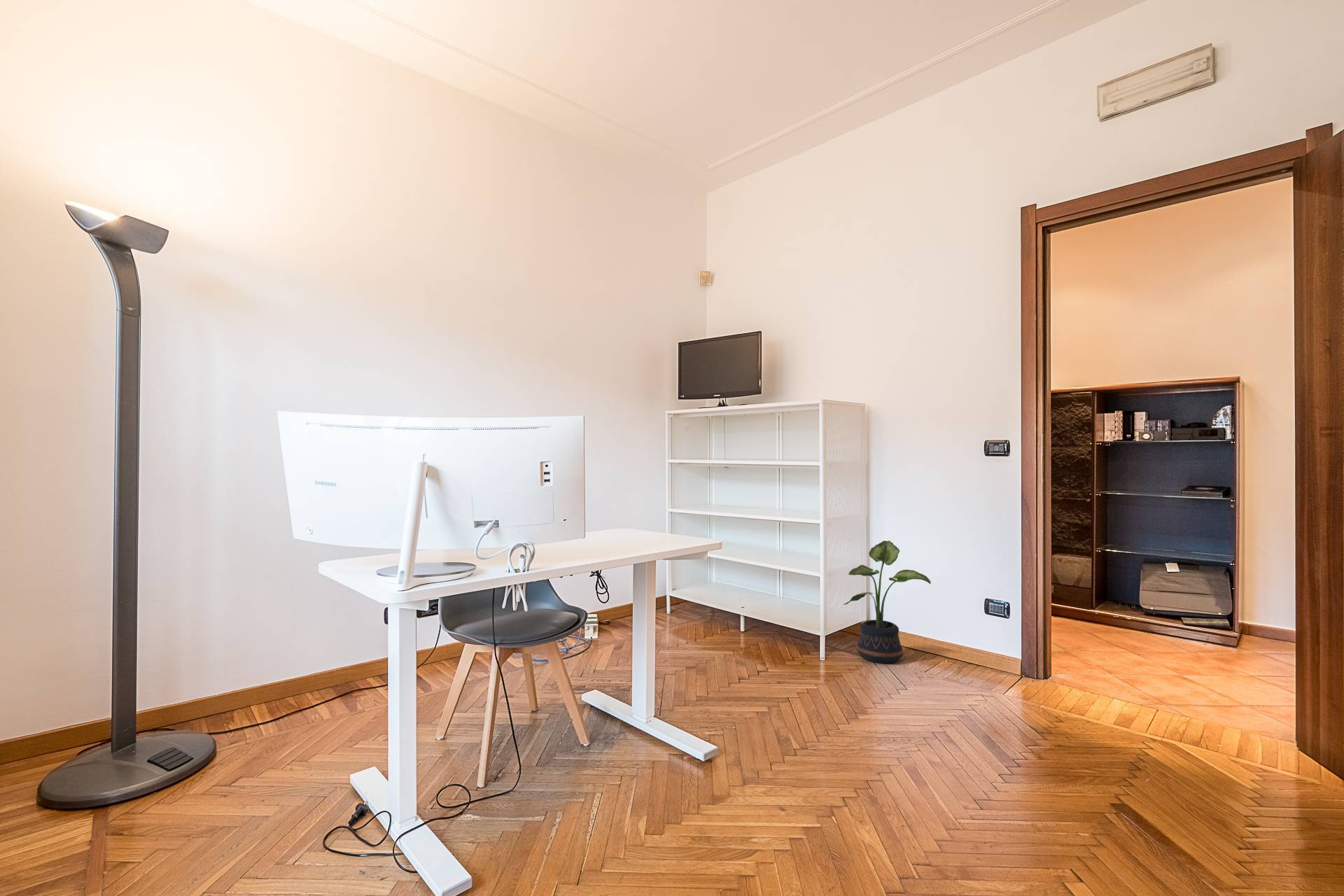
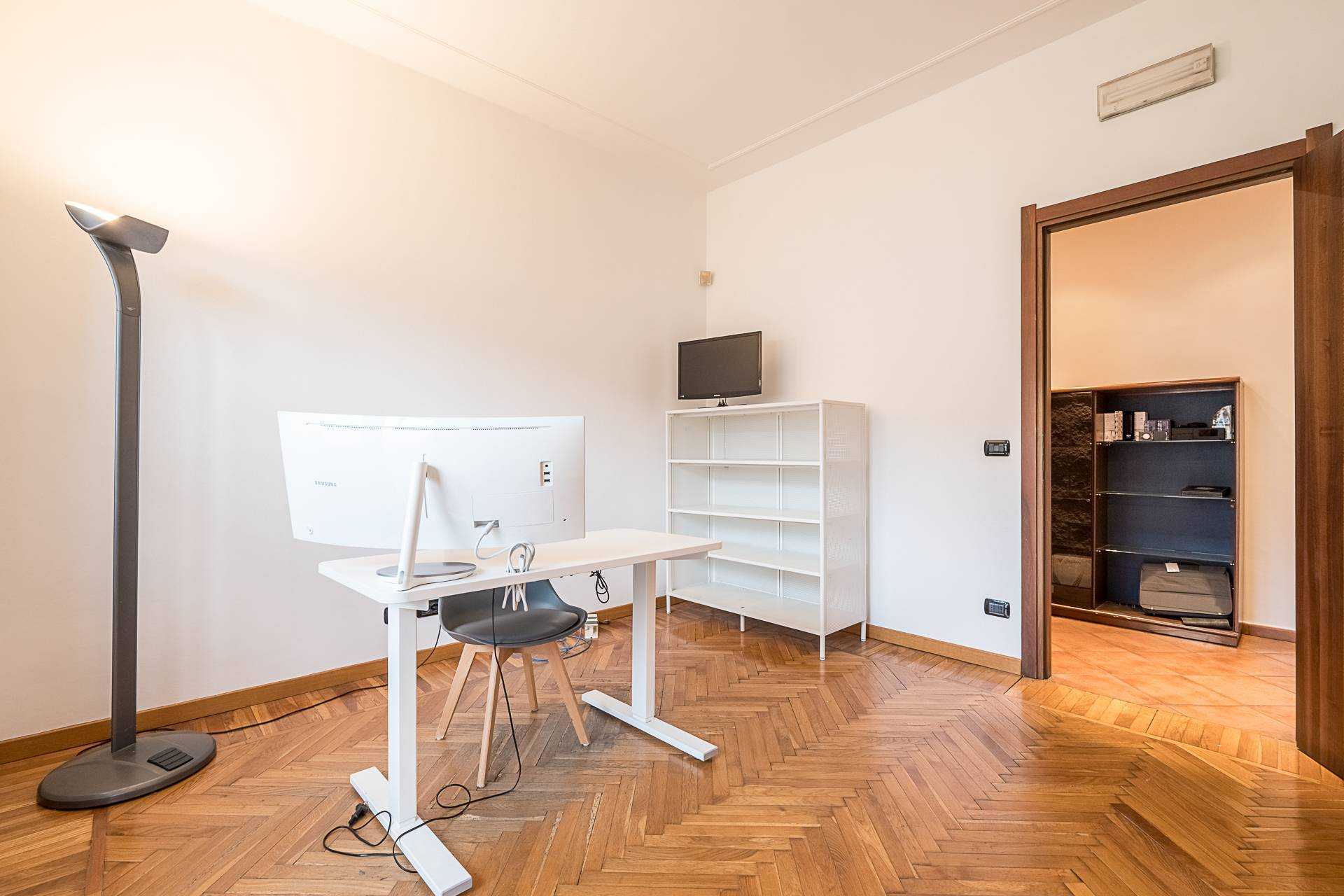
- potted plant [844,540,931,664]
